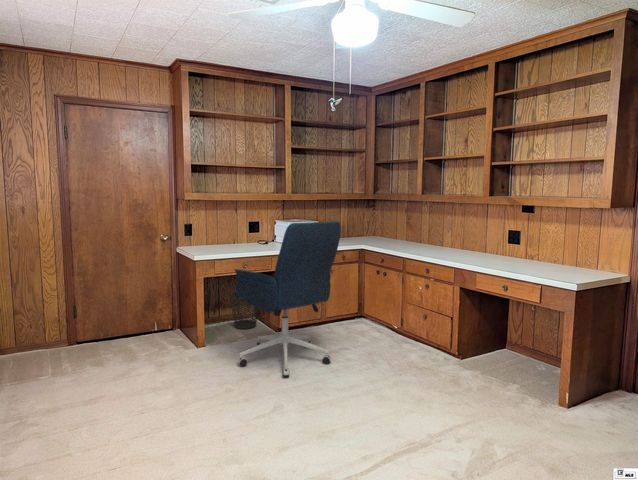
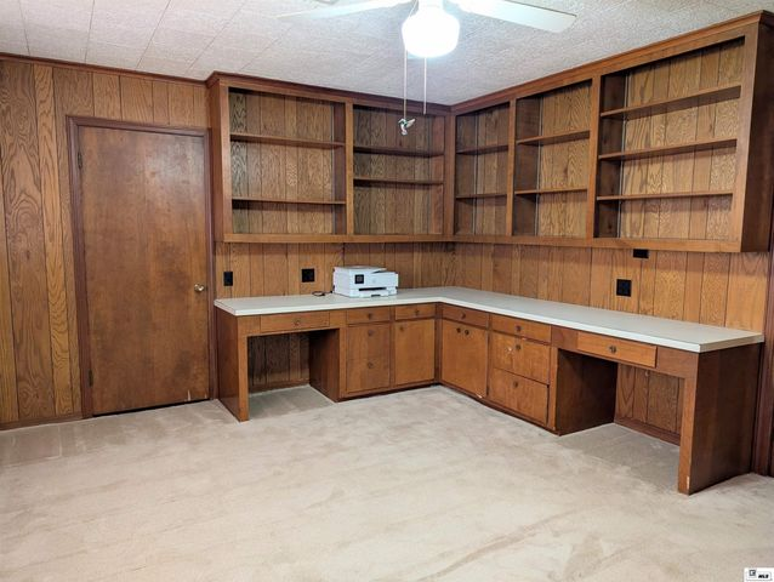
- wastebasket [229,293,260,330]
- office chair [233,220,342,378]
